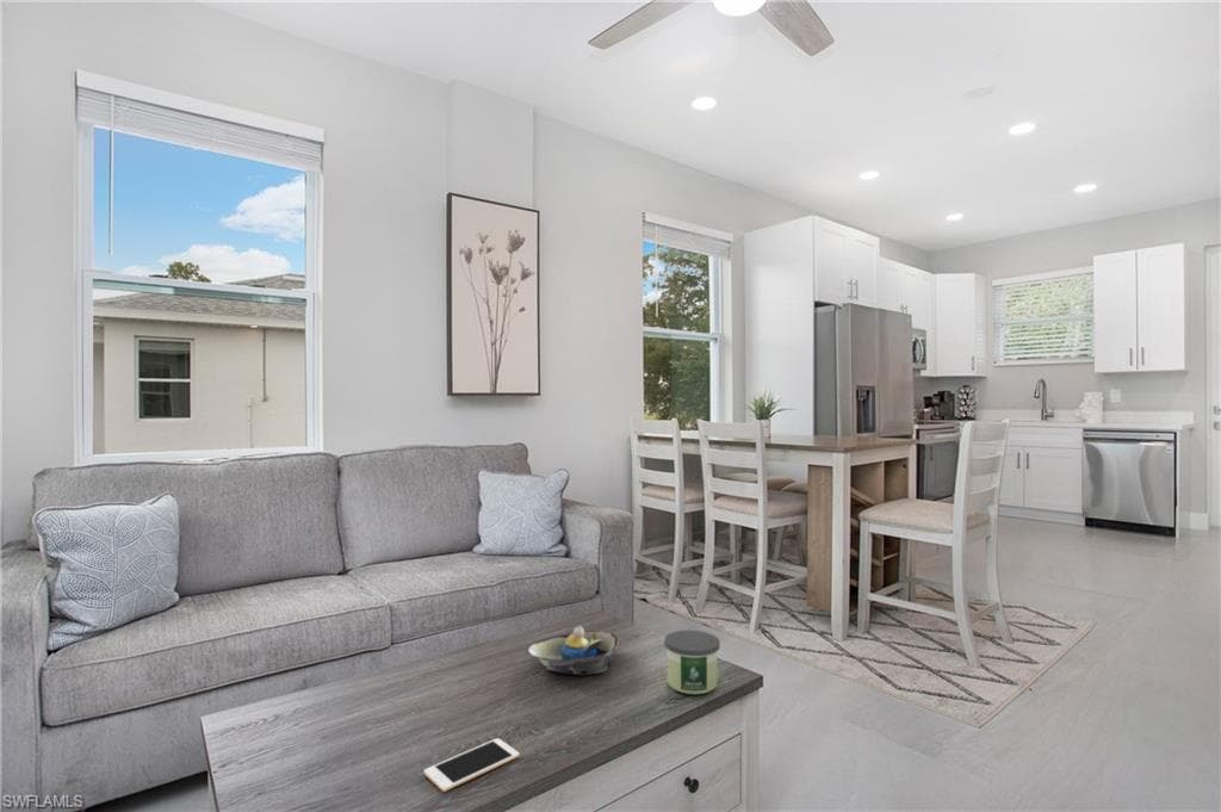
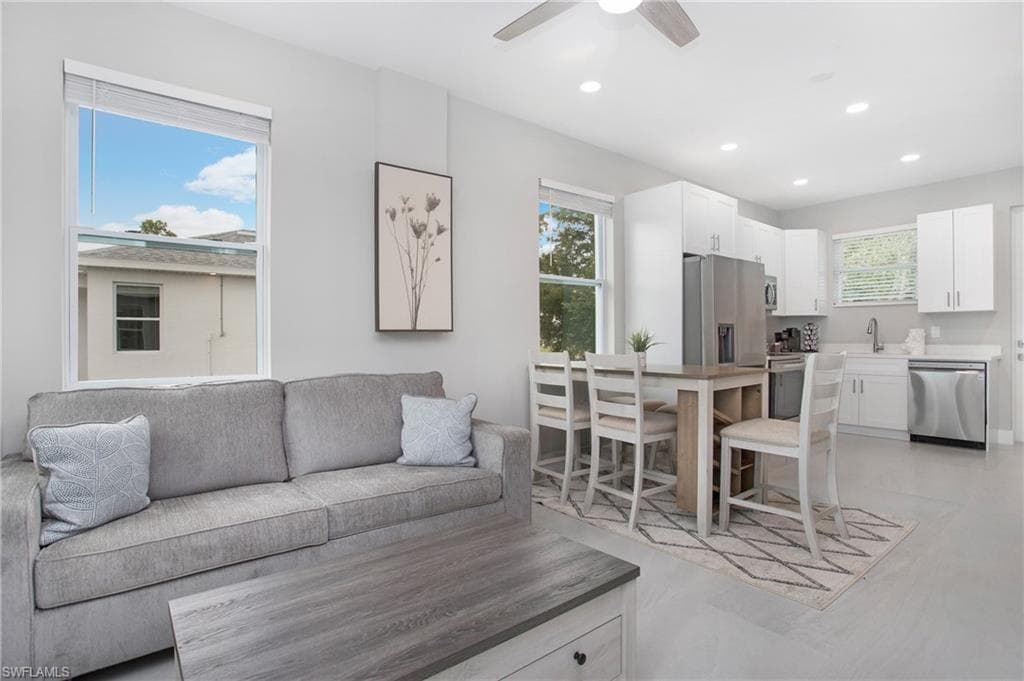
- cell phone [422,737,521,793]
- candle [663,628,721,695]
- decorative bowl [526,625,620,677]
